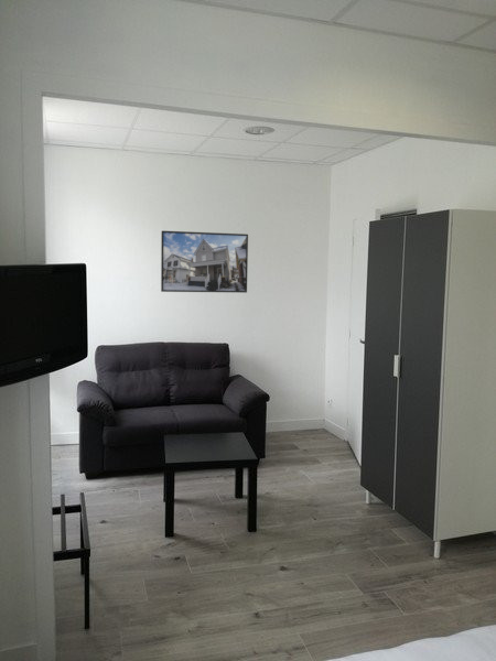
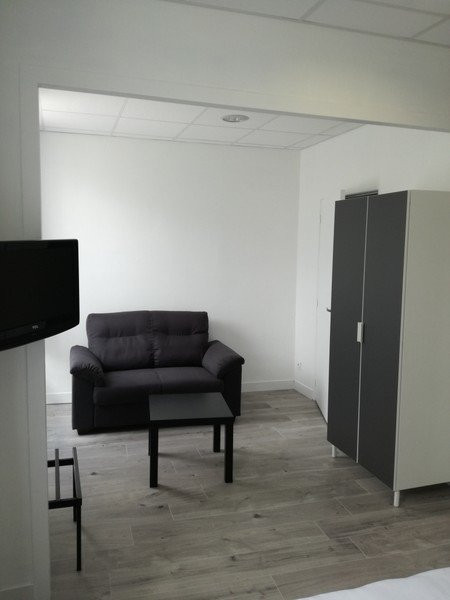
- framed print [160,229,249,294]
